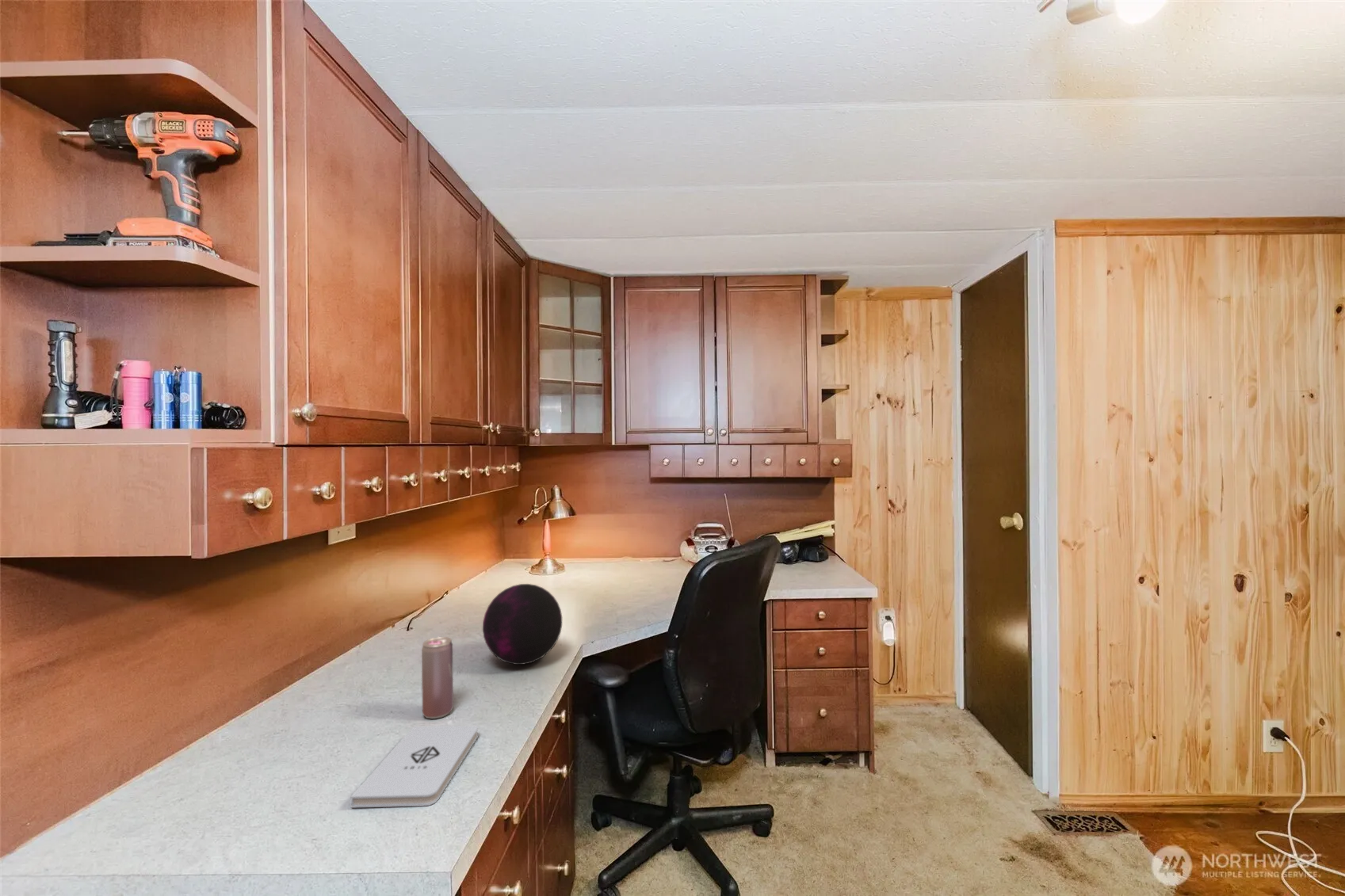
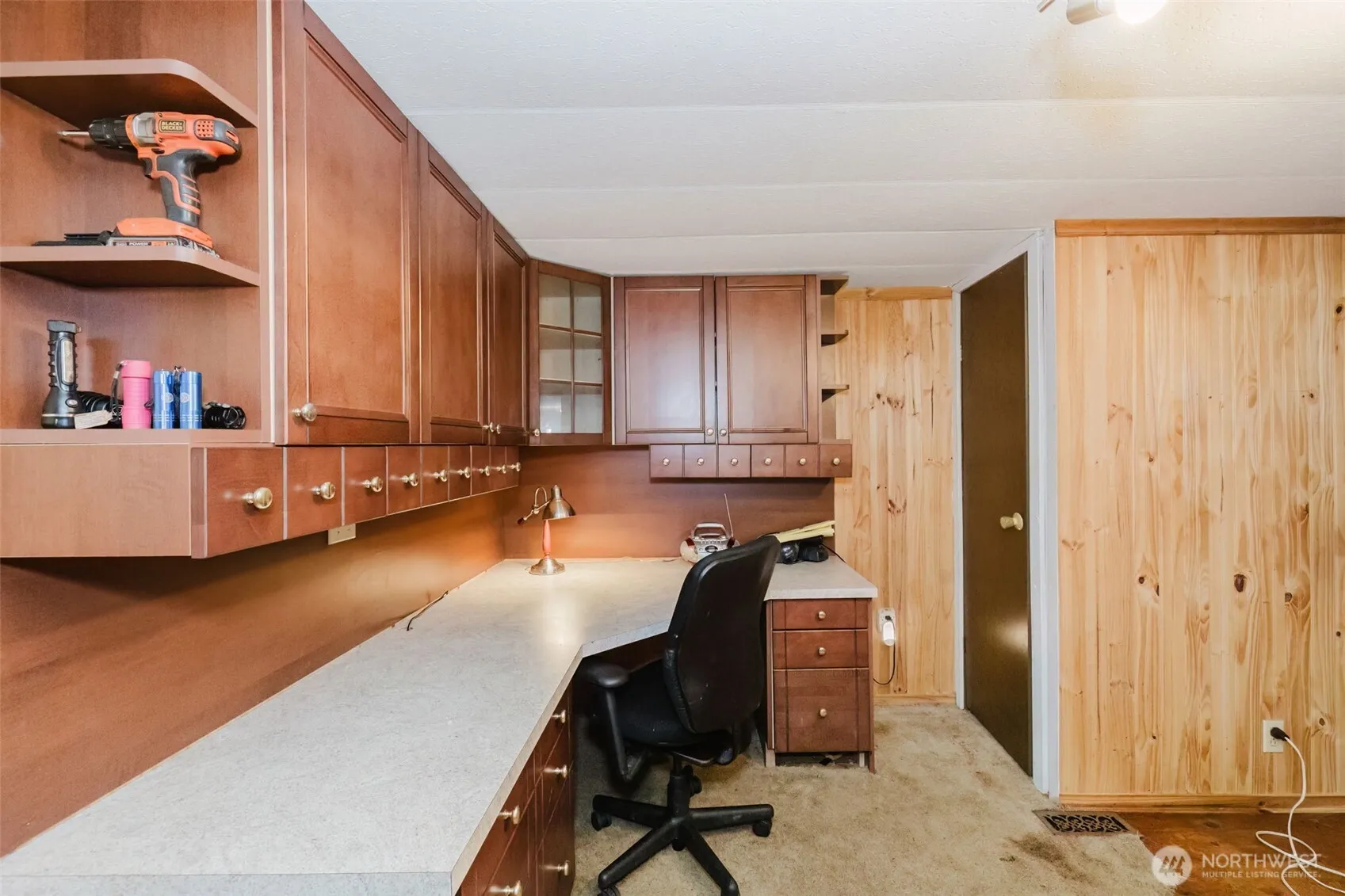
- notepad [350,724,479,809]
- beverage can [421,636,454,719]
- decorative orb [482,583,563,665]
